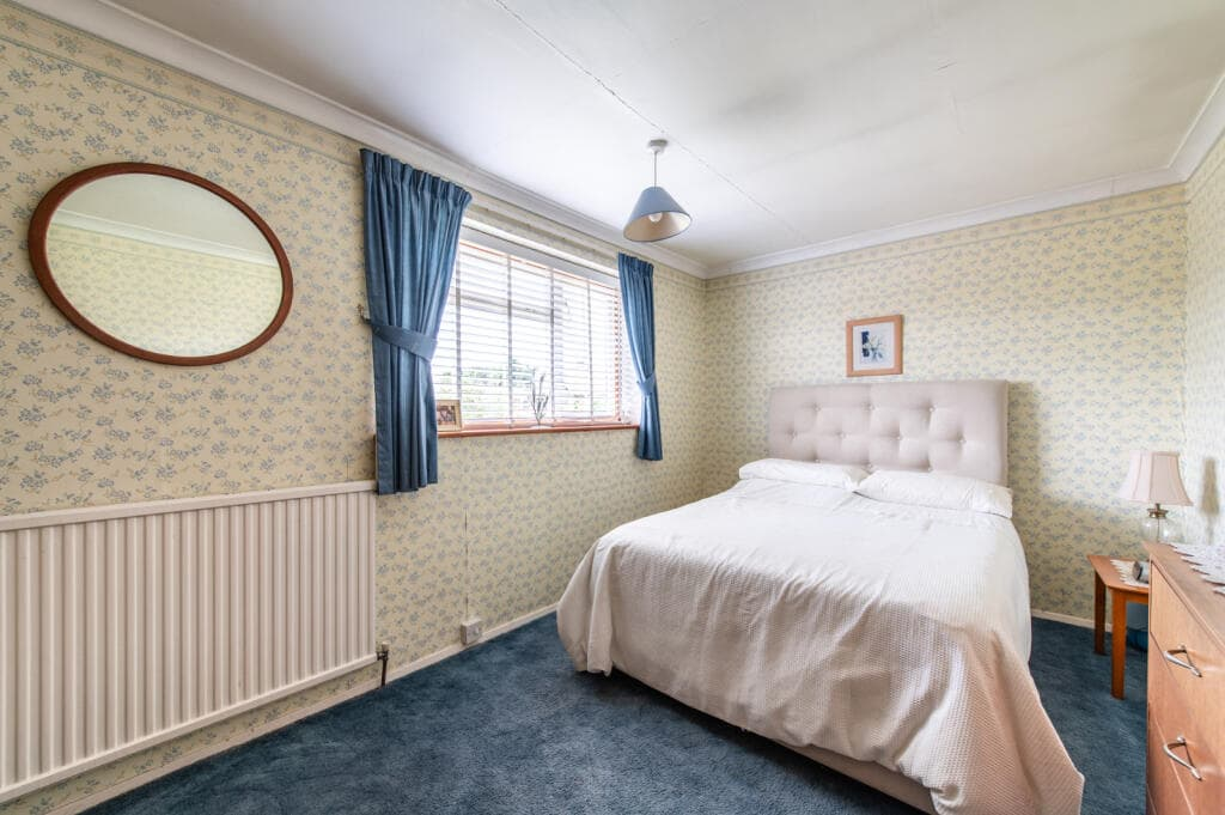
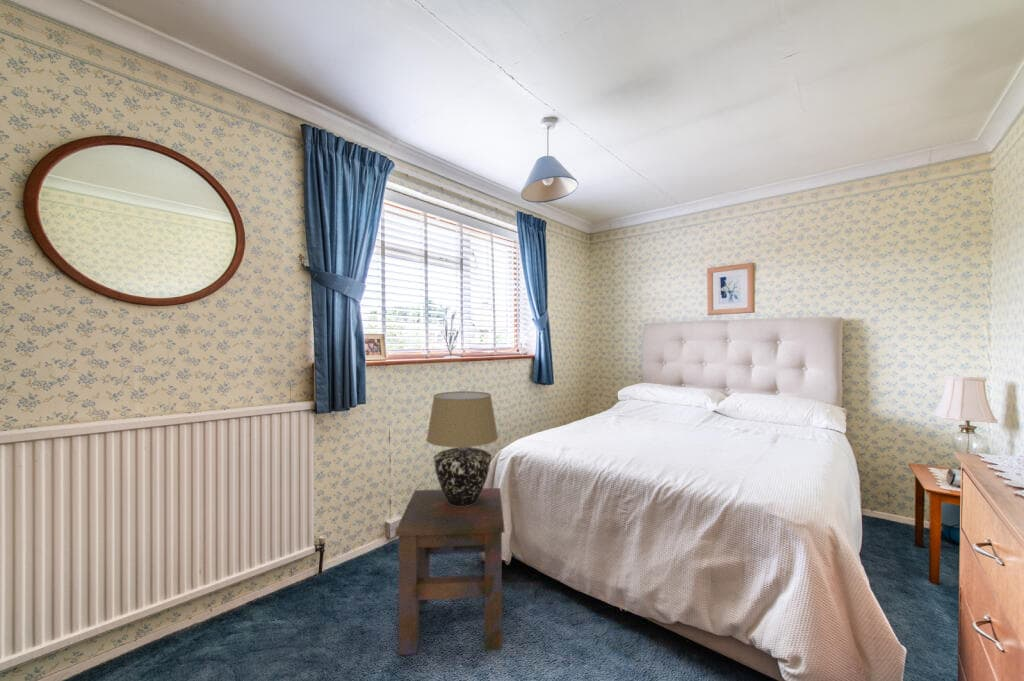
+ table lamp [425,390,499,506]
+ side table [394,487,505,656]
